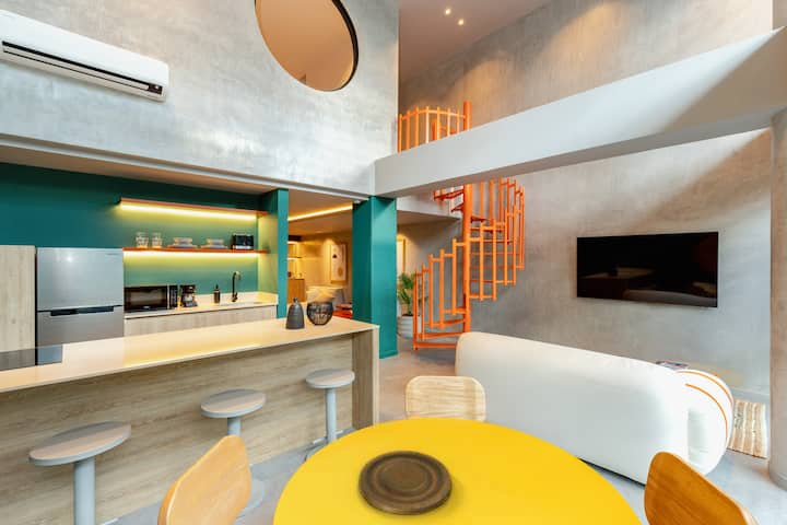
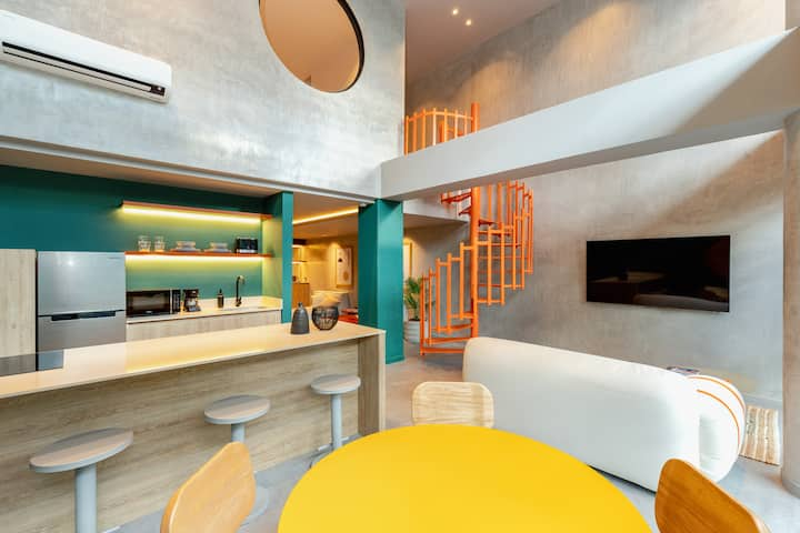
- plate [357,450,453,516]
